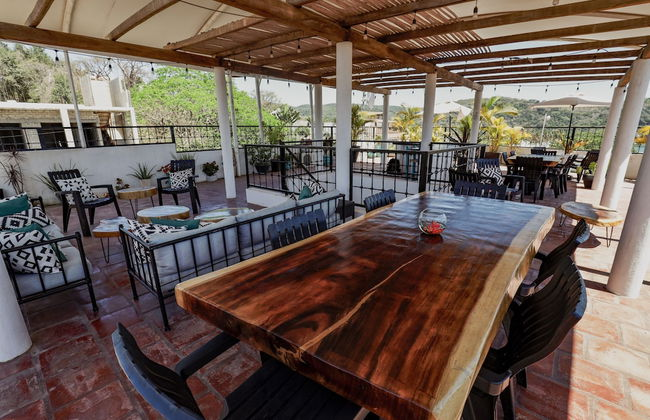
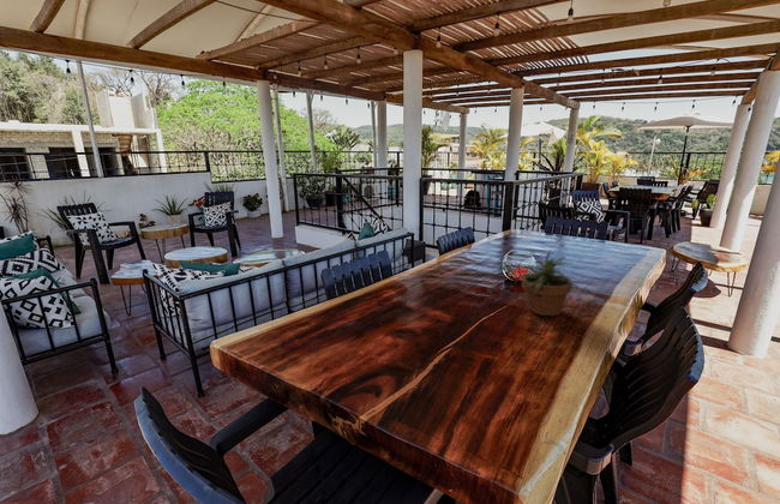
+ potted plant [511,250,586,317]
